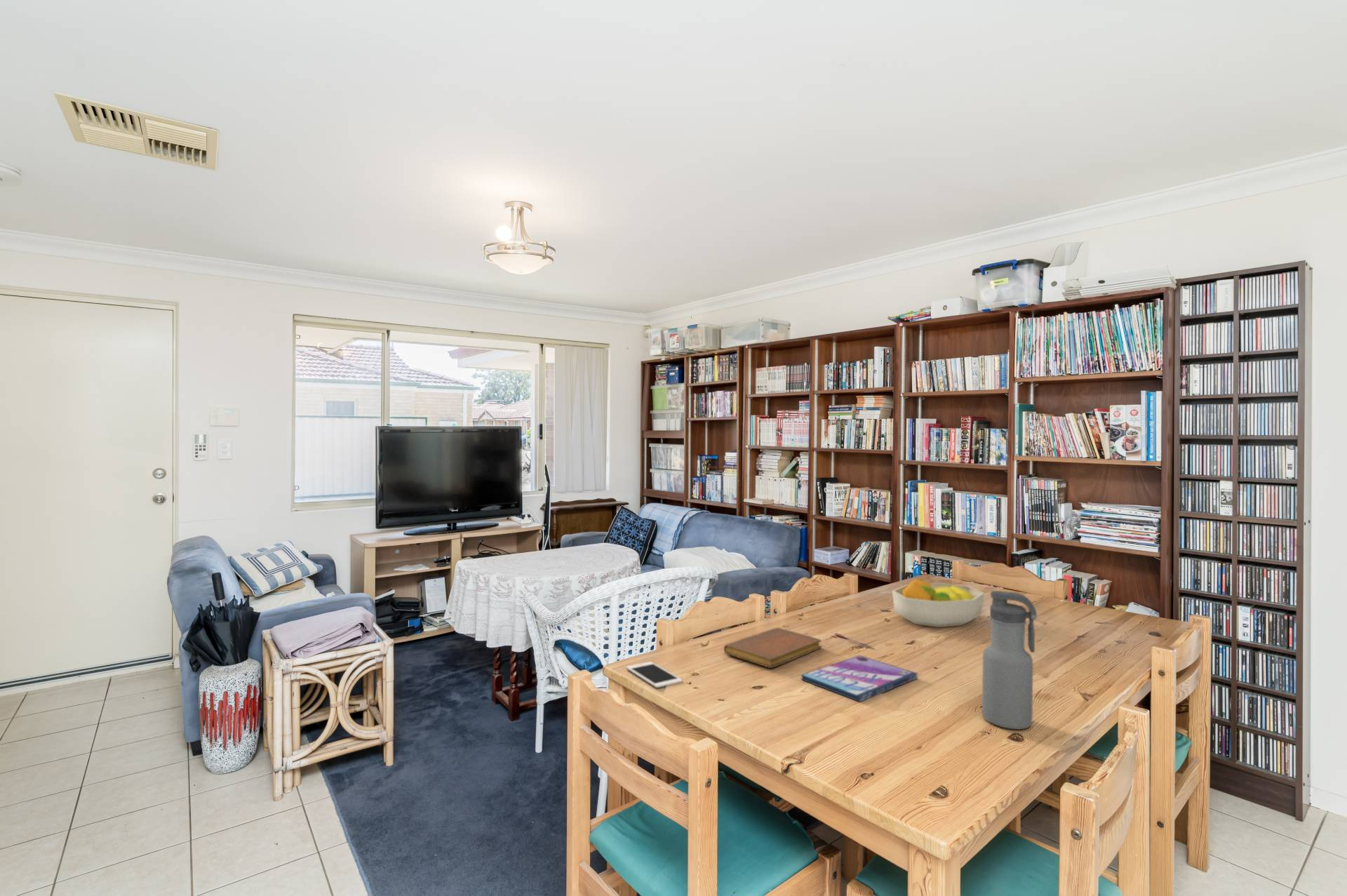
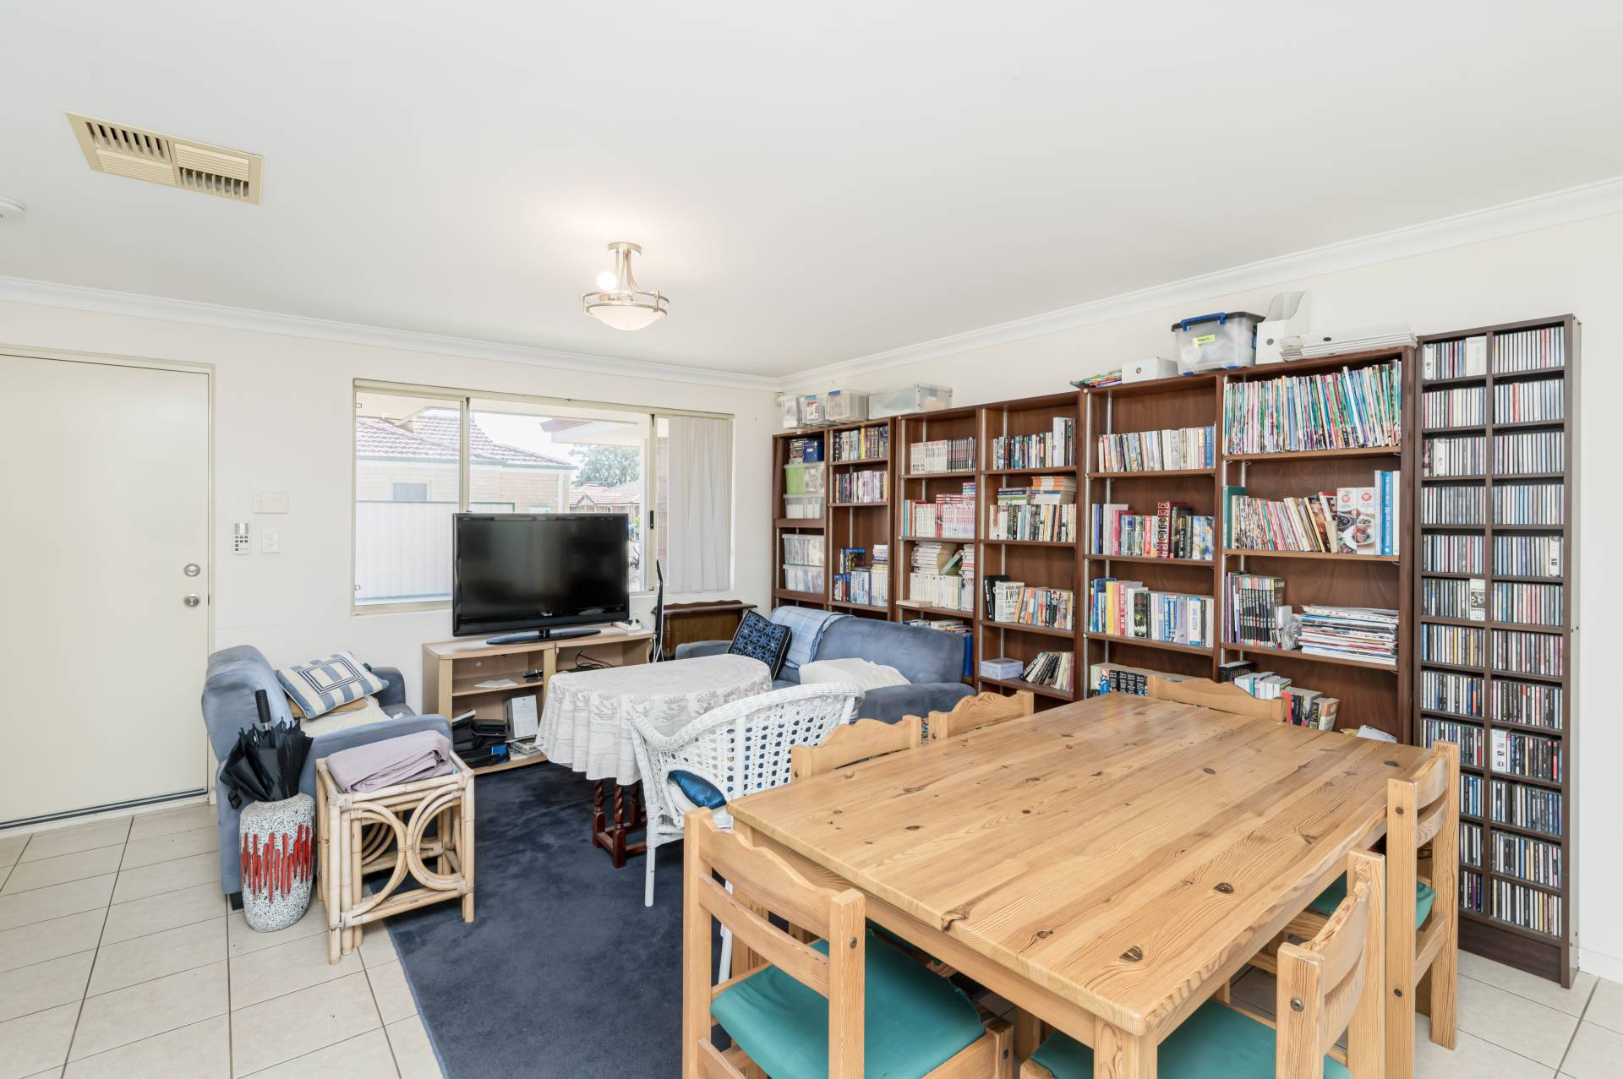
- water bottle [981,590,1038,730]
- fruit bowl [891,578,985,628]
- notebook [723,627,822,669]
- video game case [801,655,918,702]
- pen [834,632,875,649]
- cell phone [626,661,683,688]
